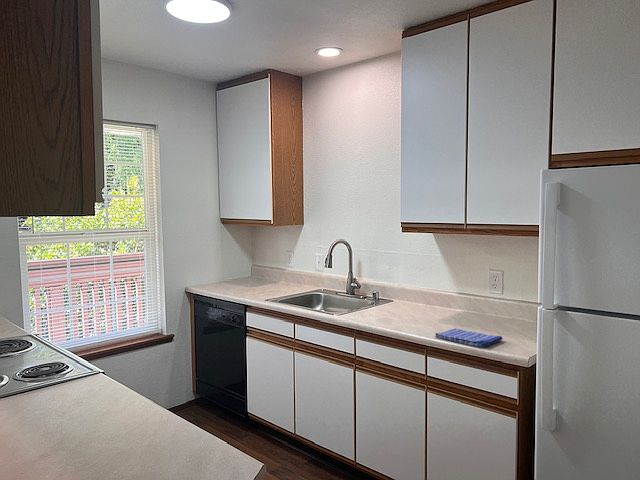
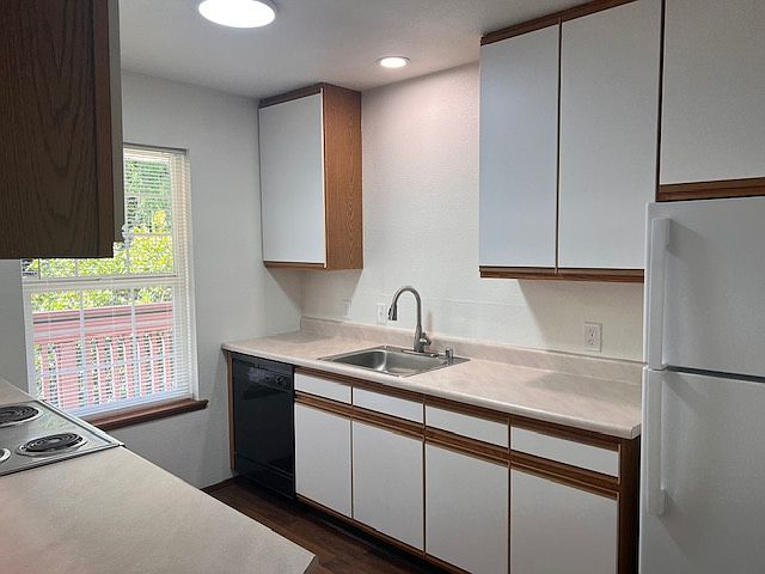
- dish towel [434,327,504,348]
